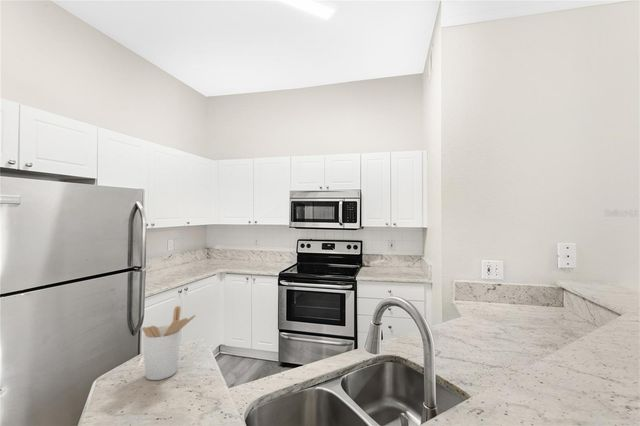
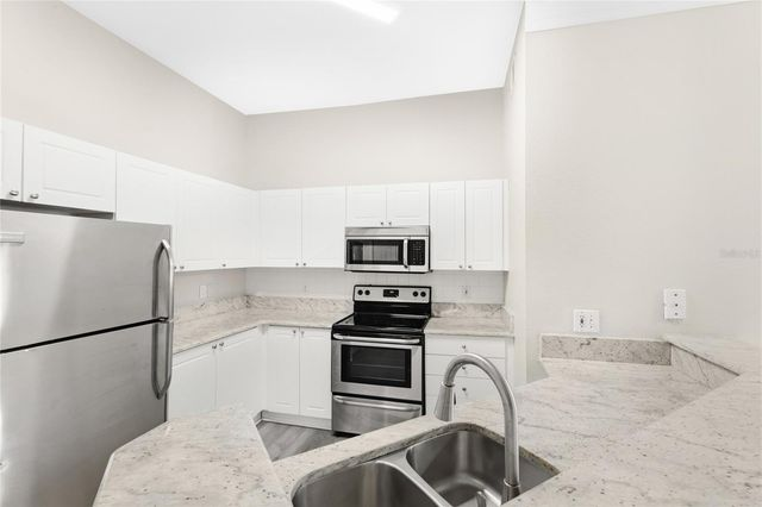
- utensil holder [141,305,197,381]
